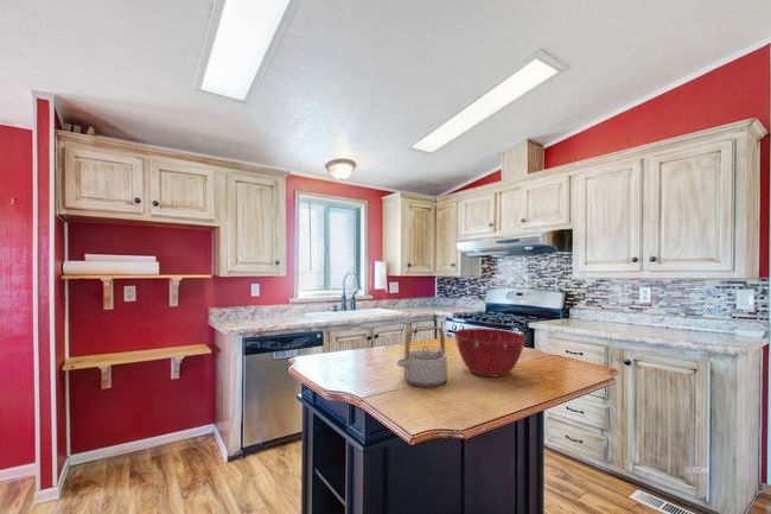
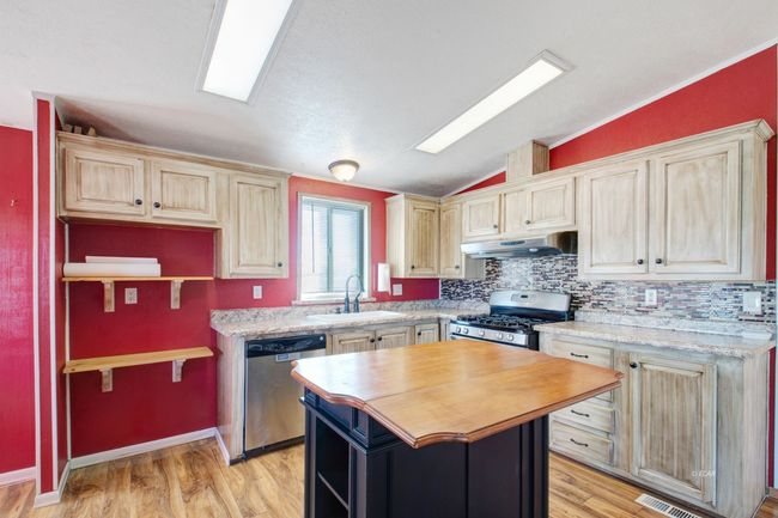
- mixing bowl [453,328,528,377]
- teapot [396,325,448,388]
